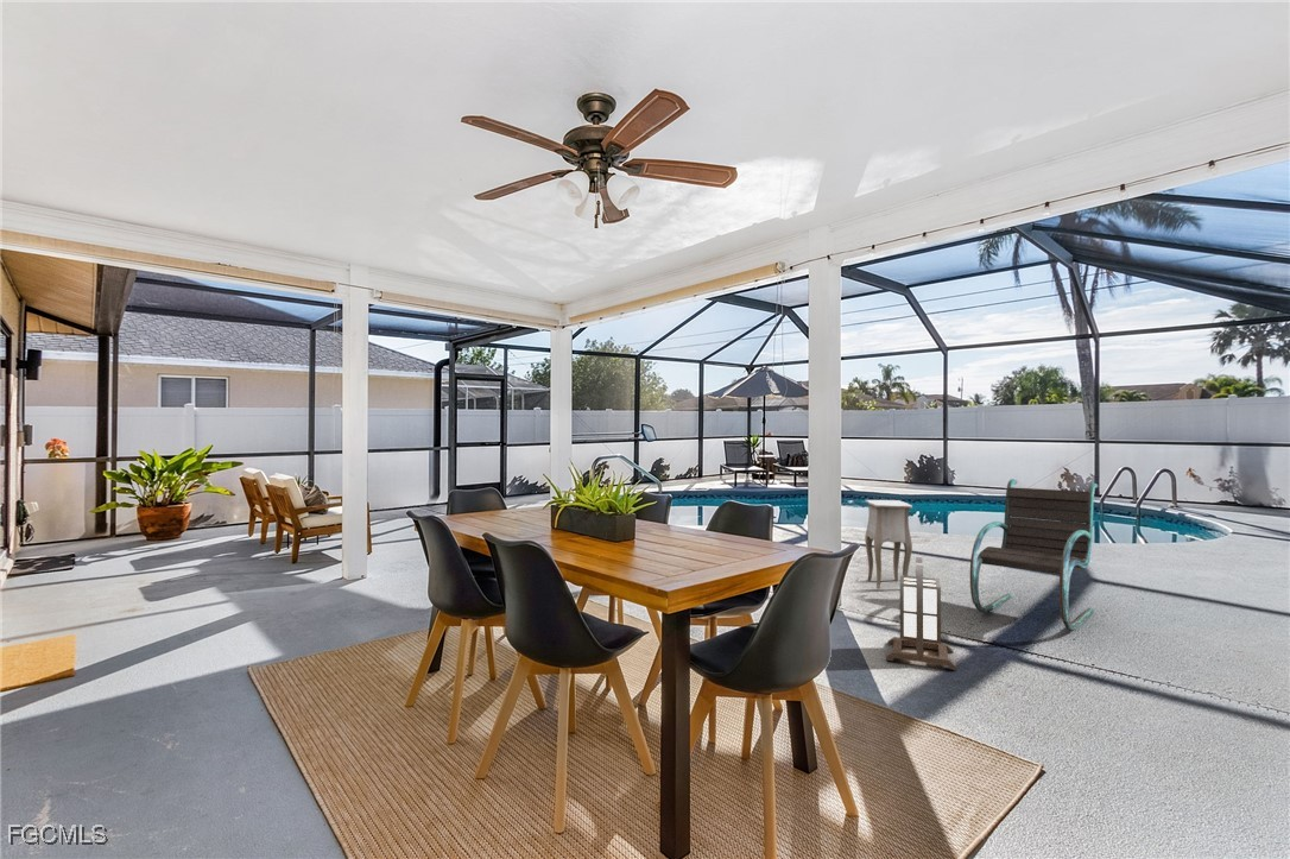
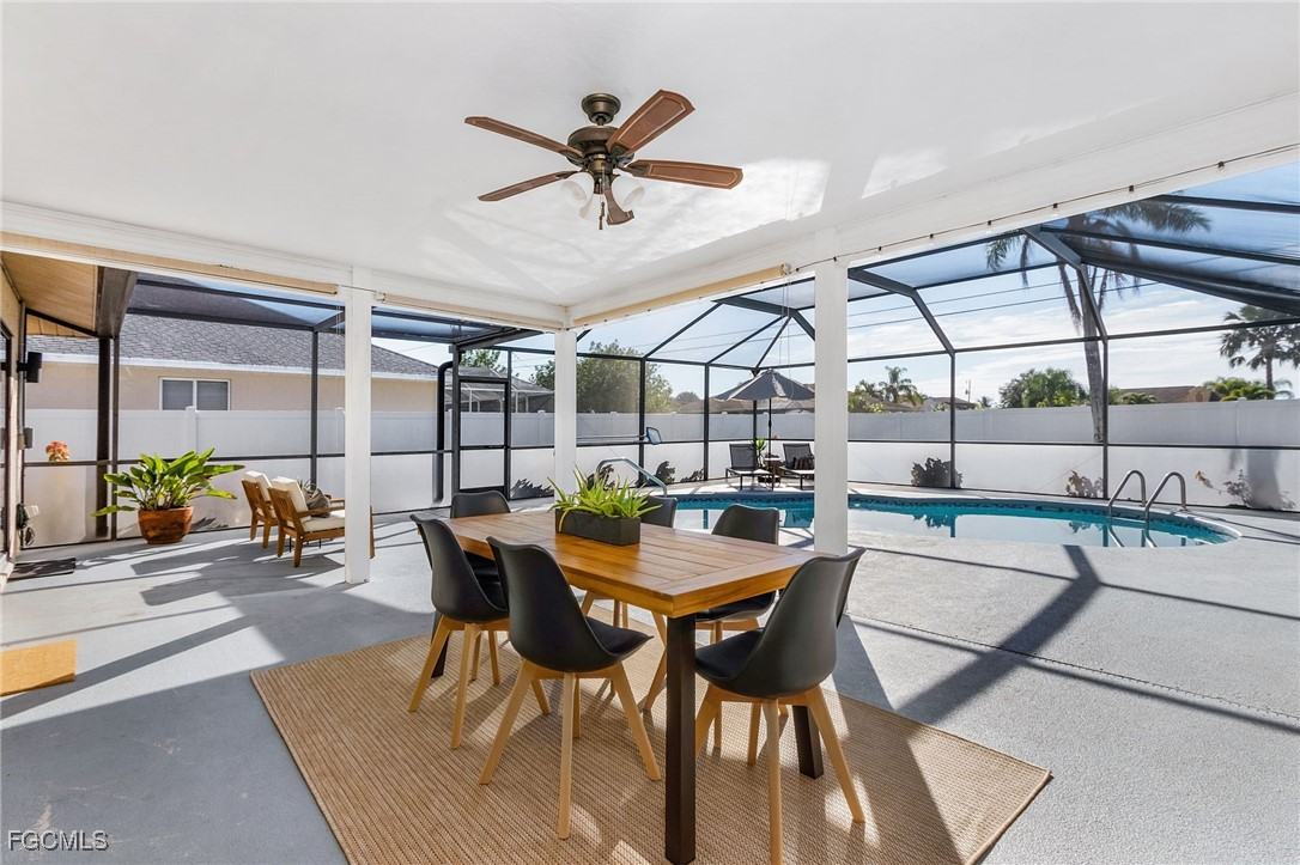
- lounge chair [969,478,1099,631]
- lantern [885,555,957,671]
- side table [854,499,913,589]
